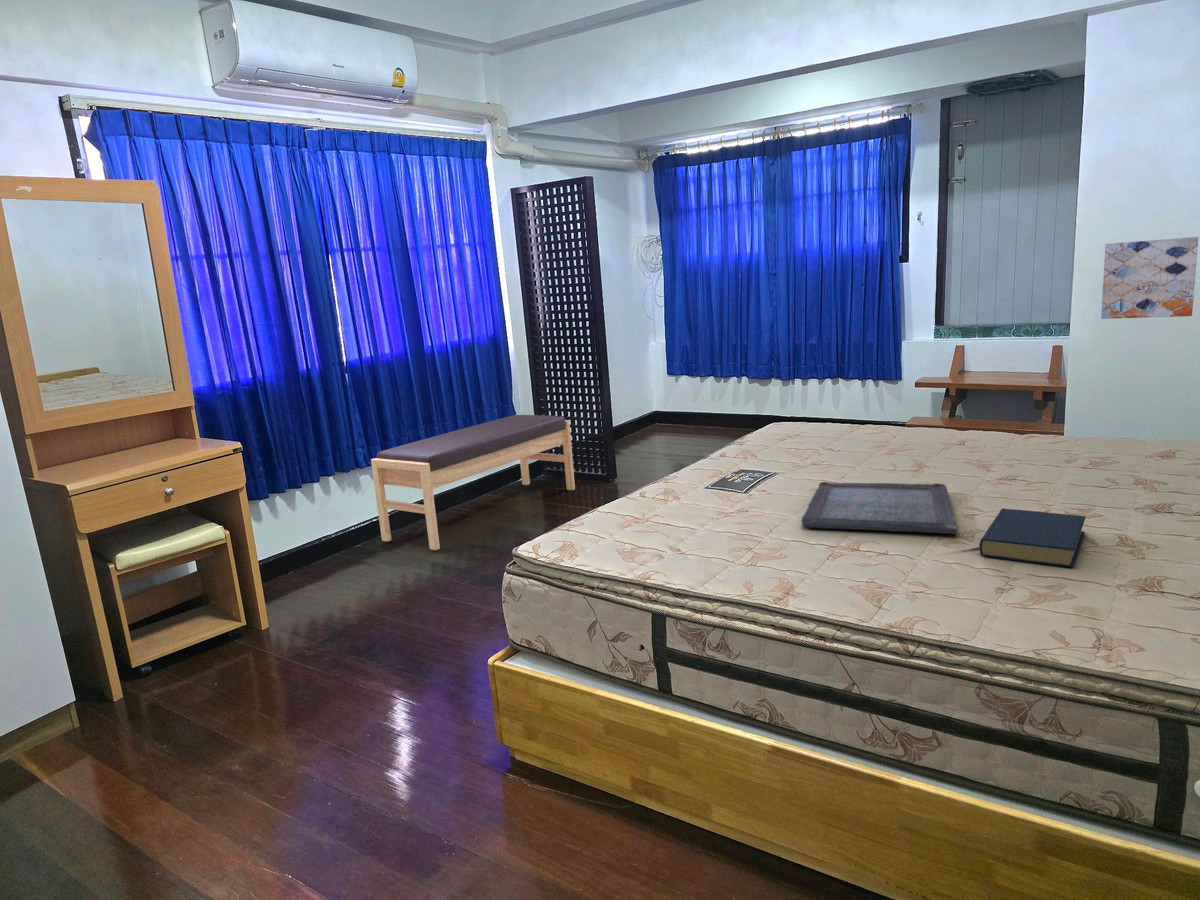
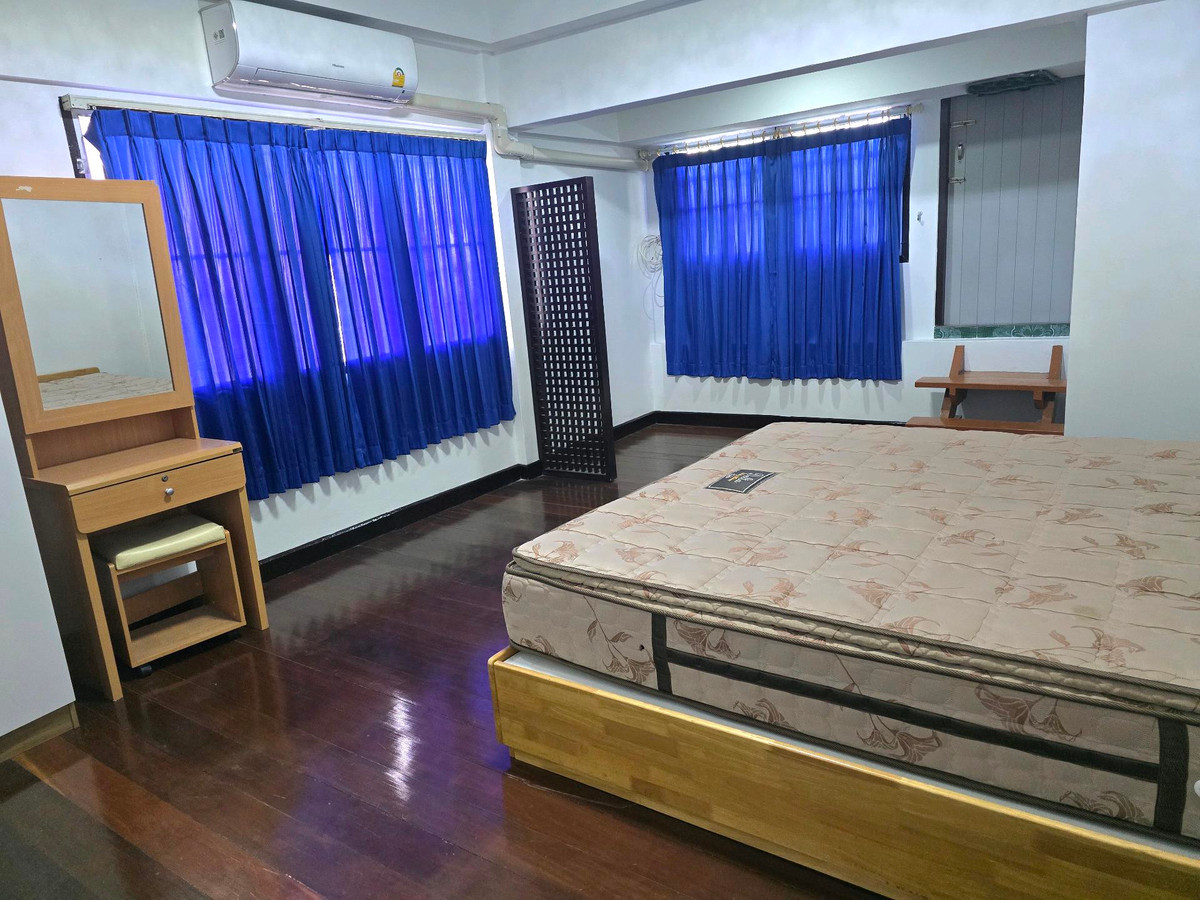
- hardback book [978,508,1087,569]
- serving tray [801,481,959,535]
- bench [370,414,576,551]
- wall art [1100,236,1199,320]
